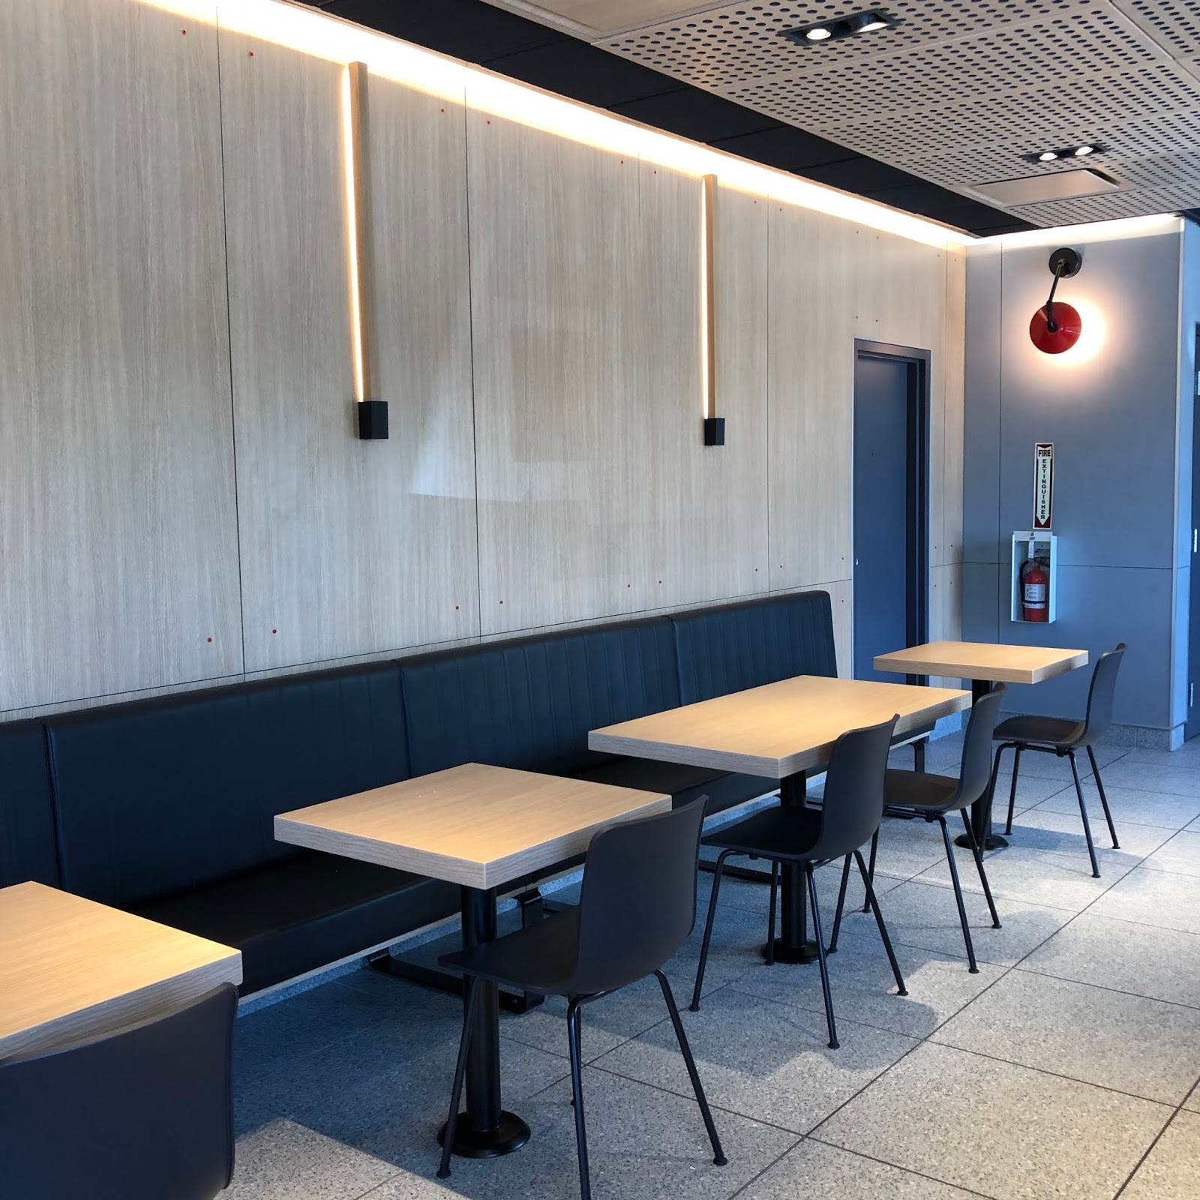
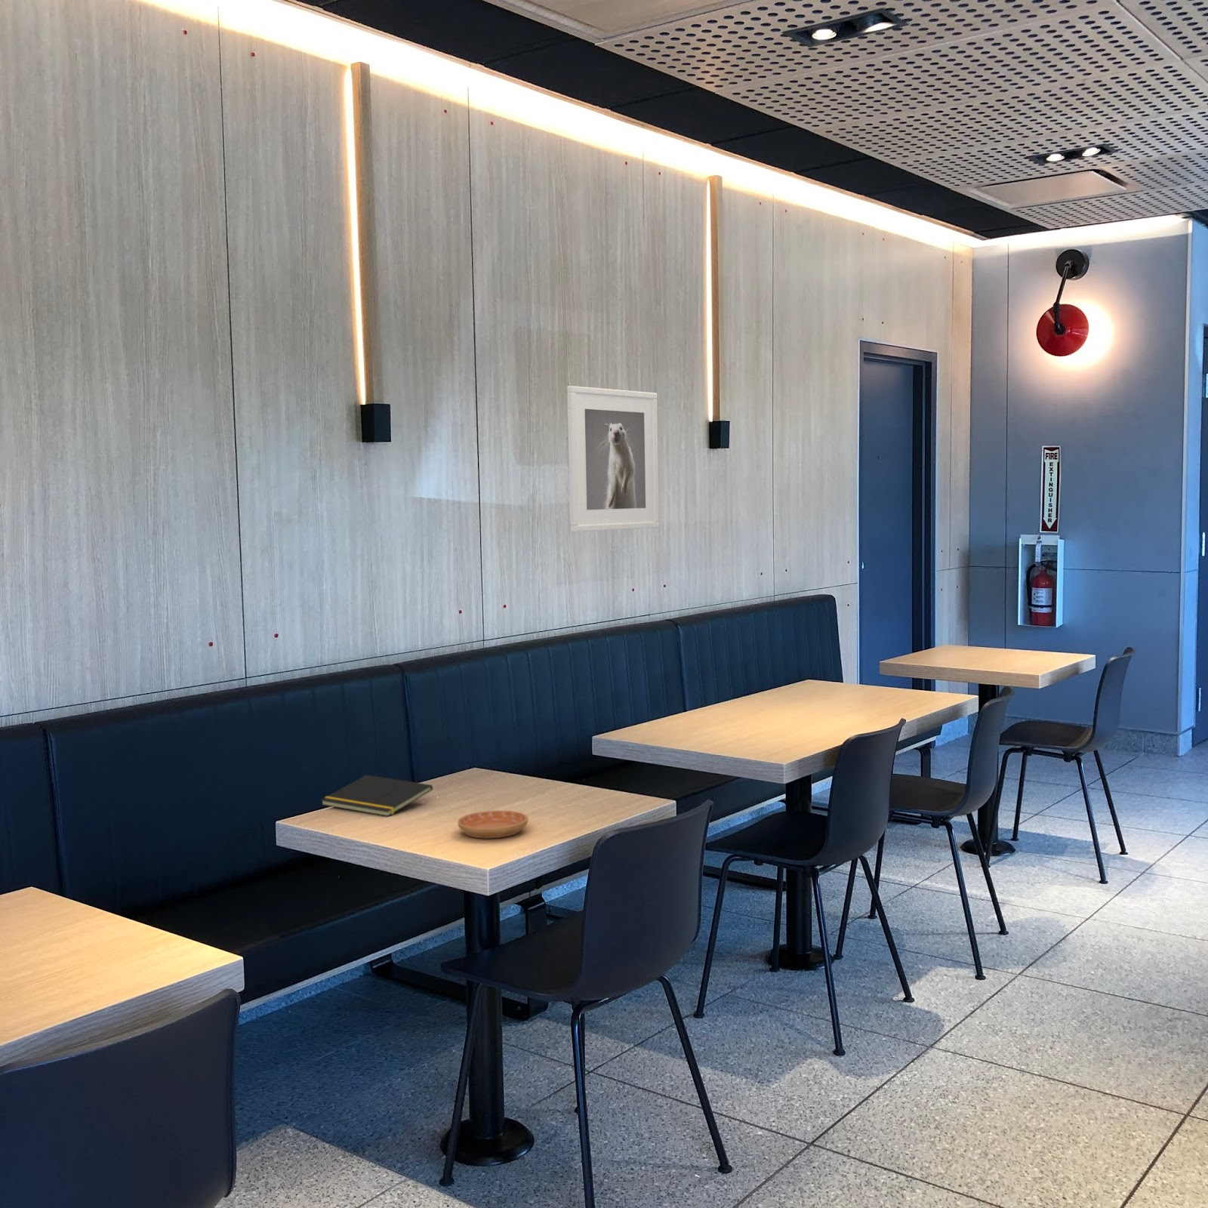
+ saucer [457,810,529,839]
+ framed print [566,385,660,533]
+ notepad [320,774,434,816]
